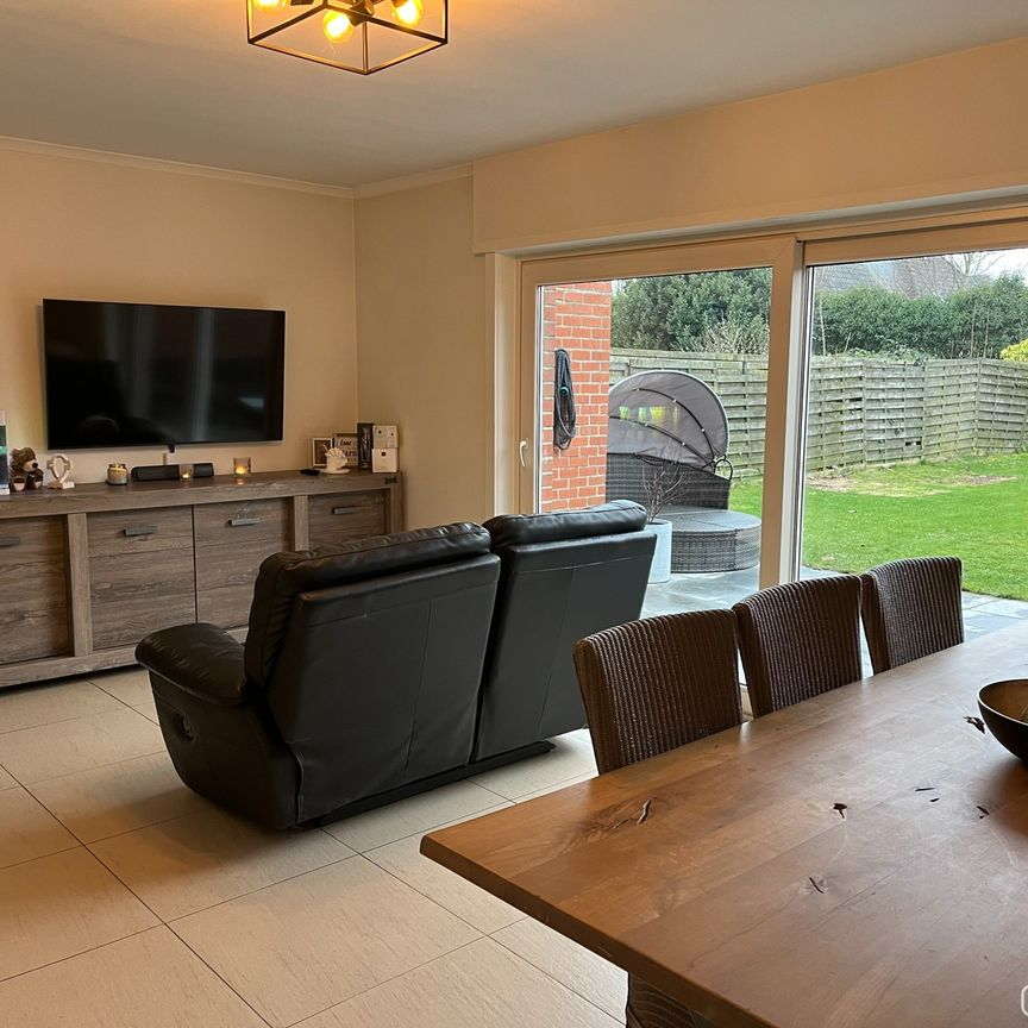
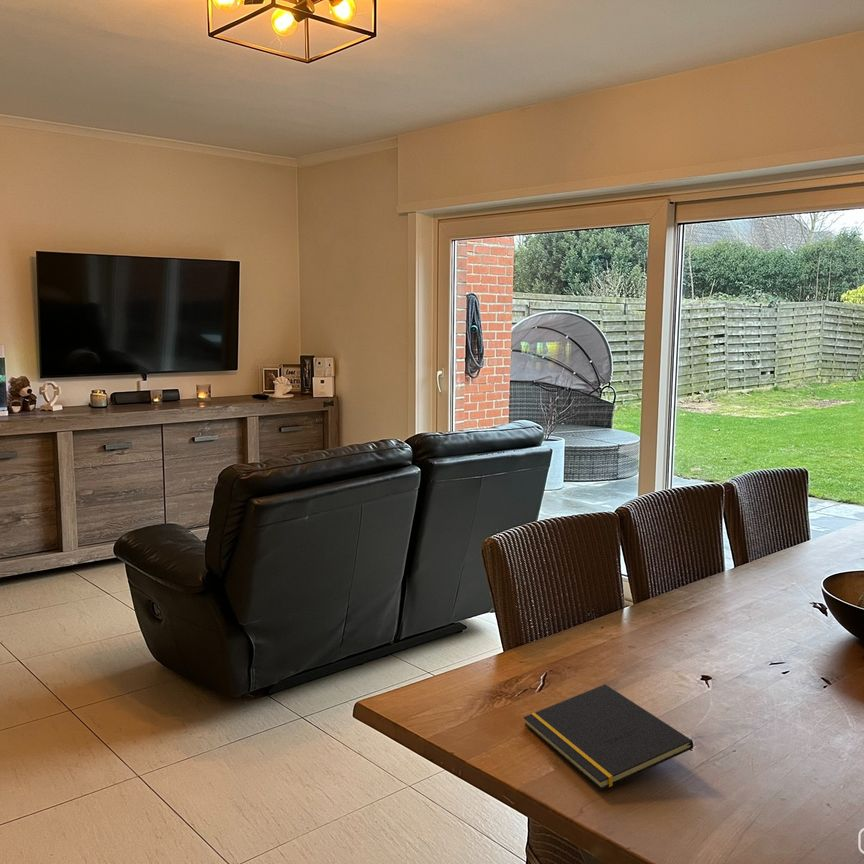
+ notepad [523,684,694,791]
